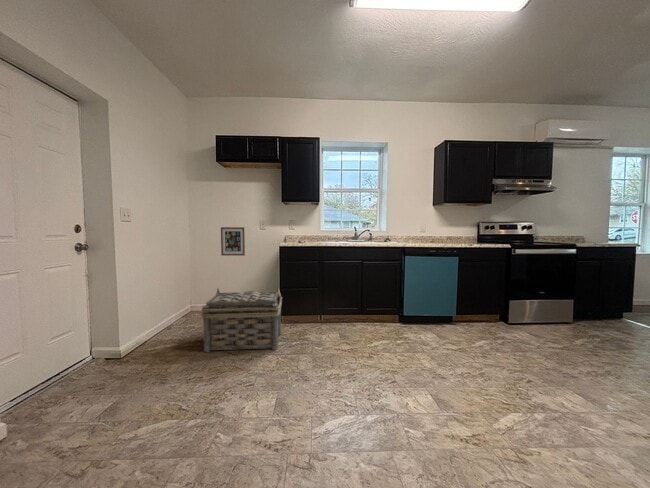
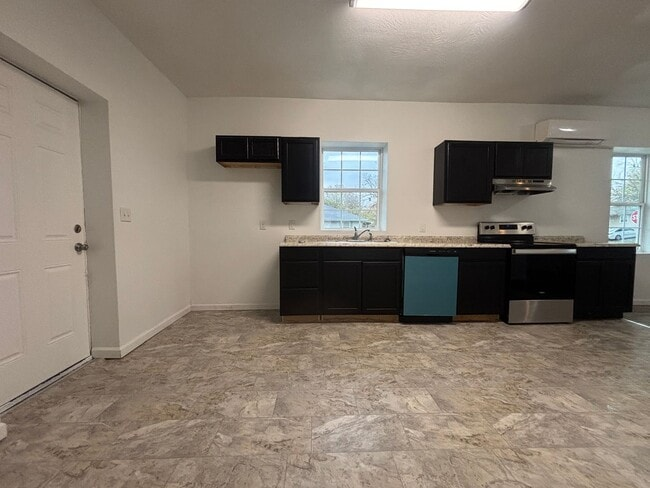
- basket [201,287,283,353]
- wall art [220,226,246,257]
